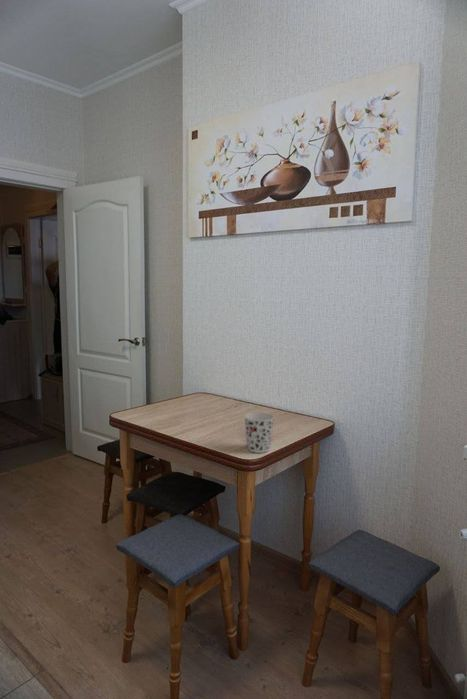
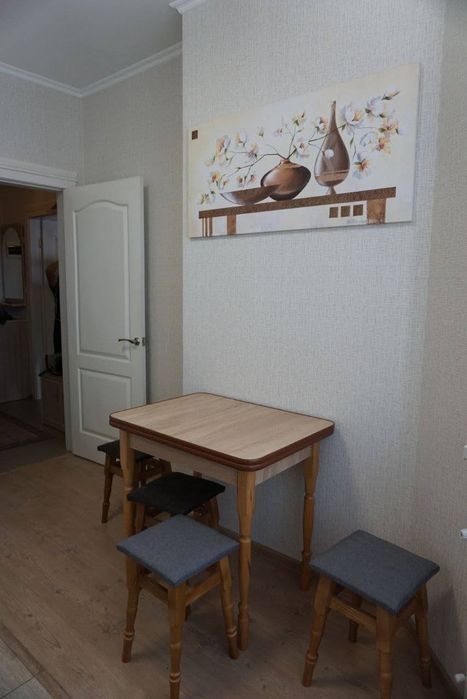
- cup [243,411,275,454]
